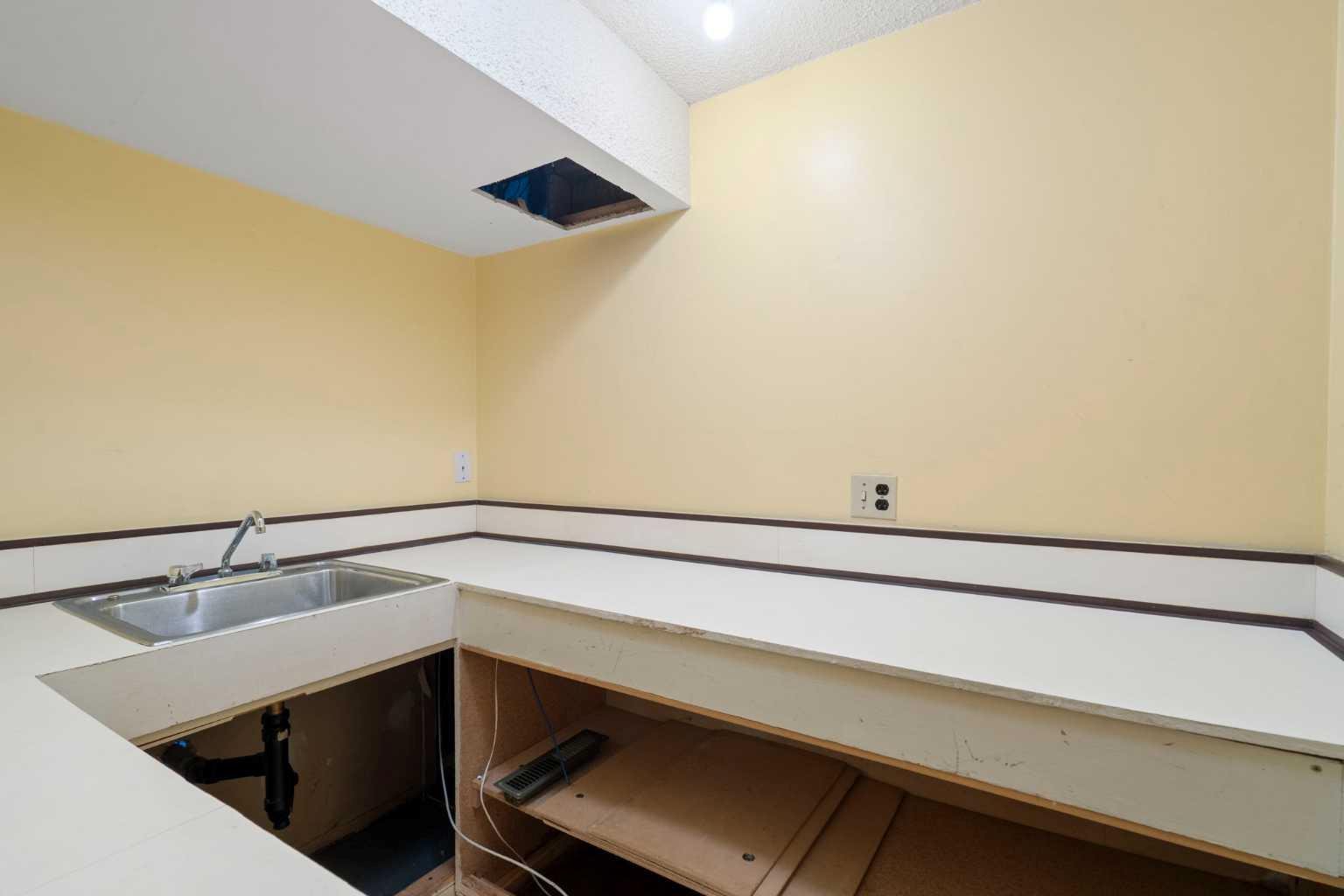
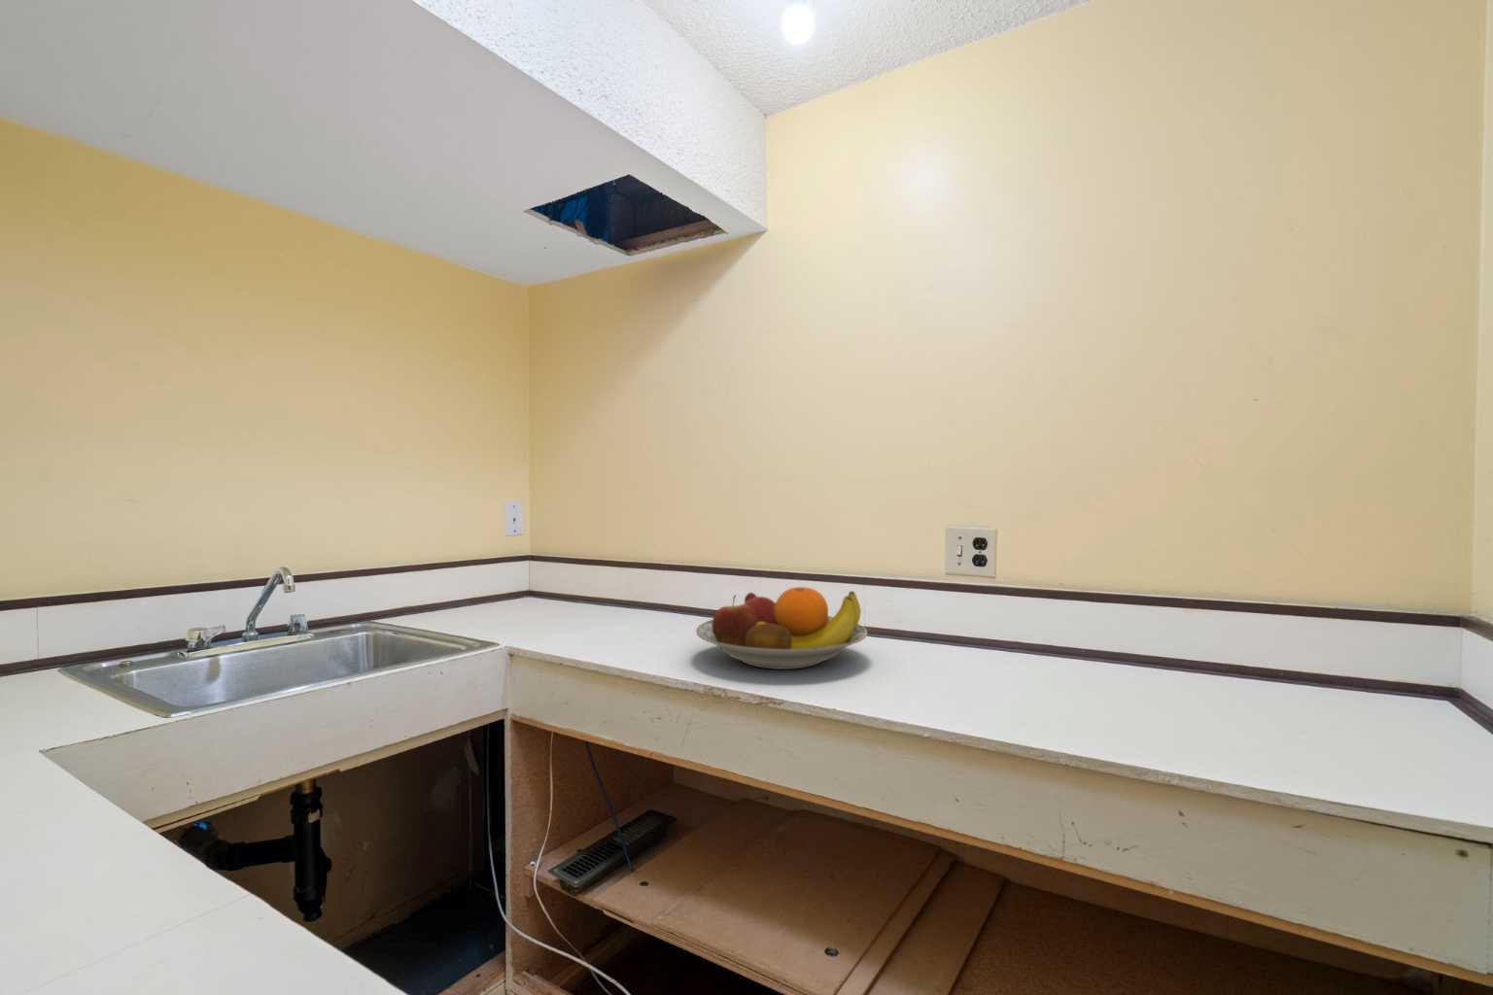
+ fruit bowl [695,586,868,671]
